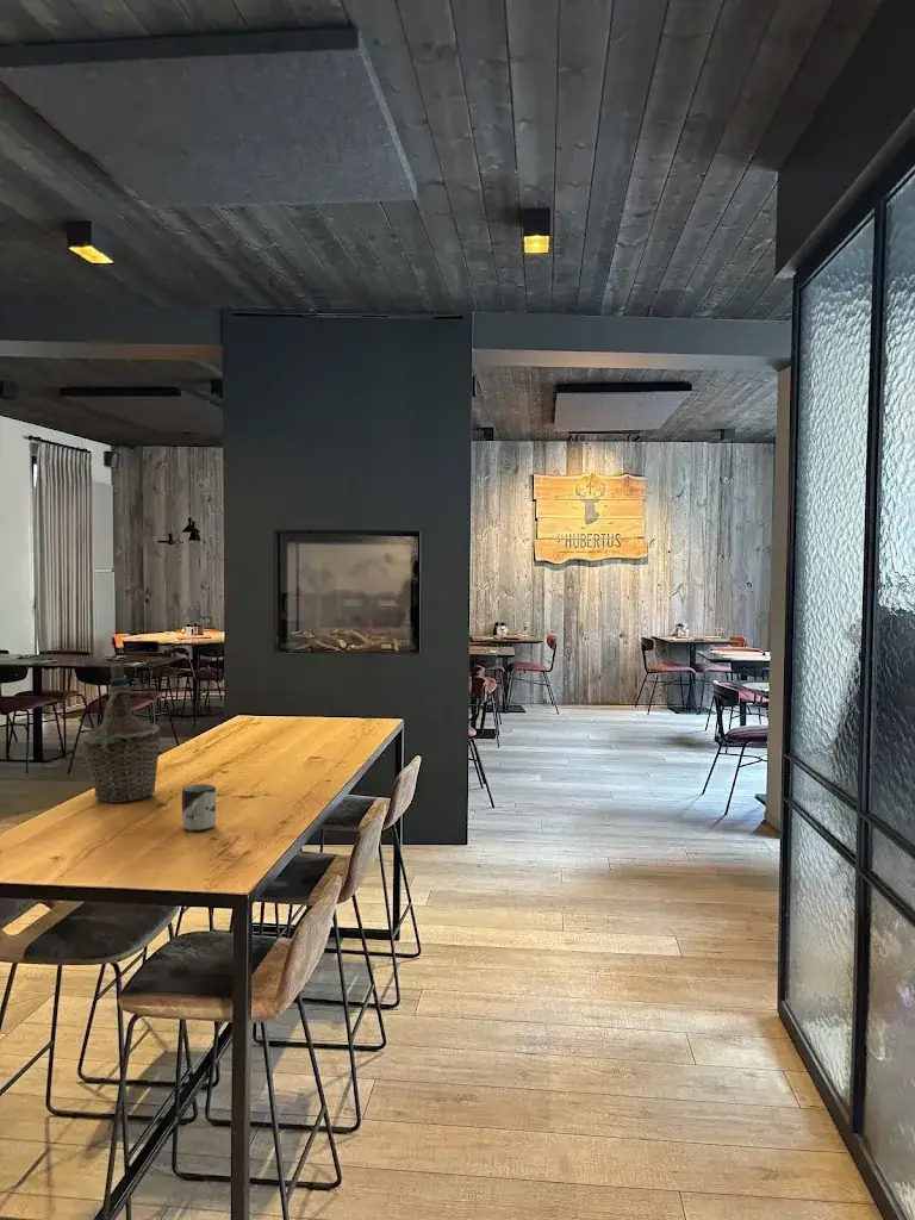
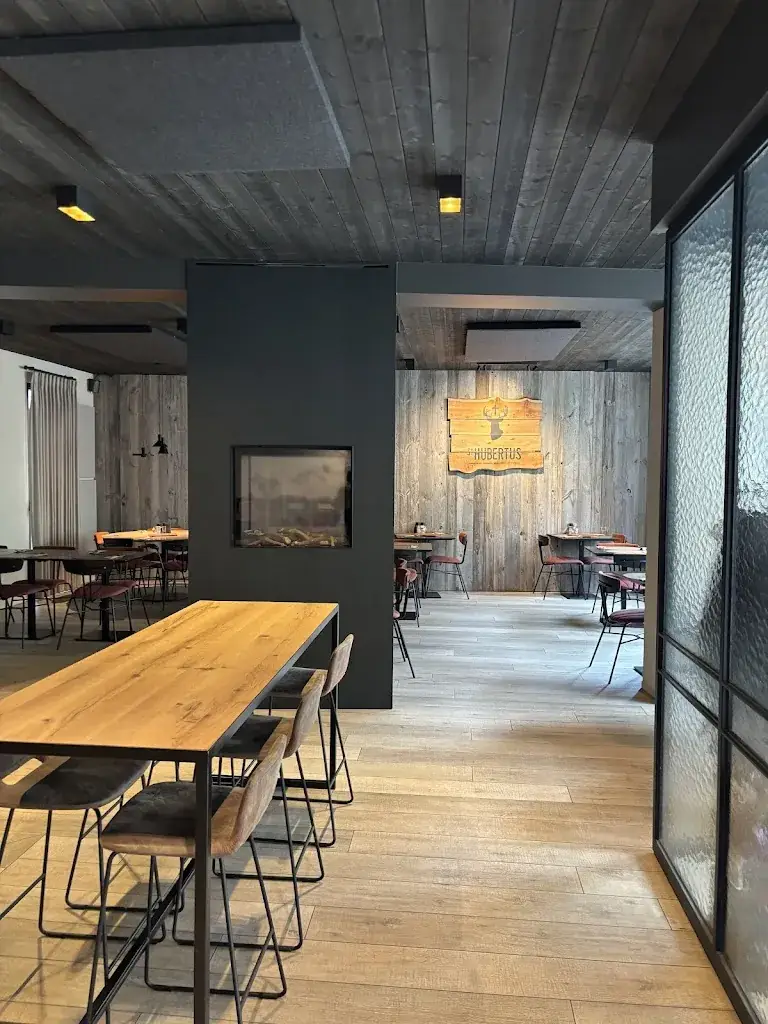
- bottle [81,662,162,804]
- cup [181,783,217,833]
